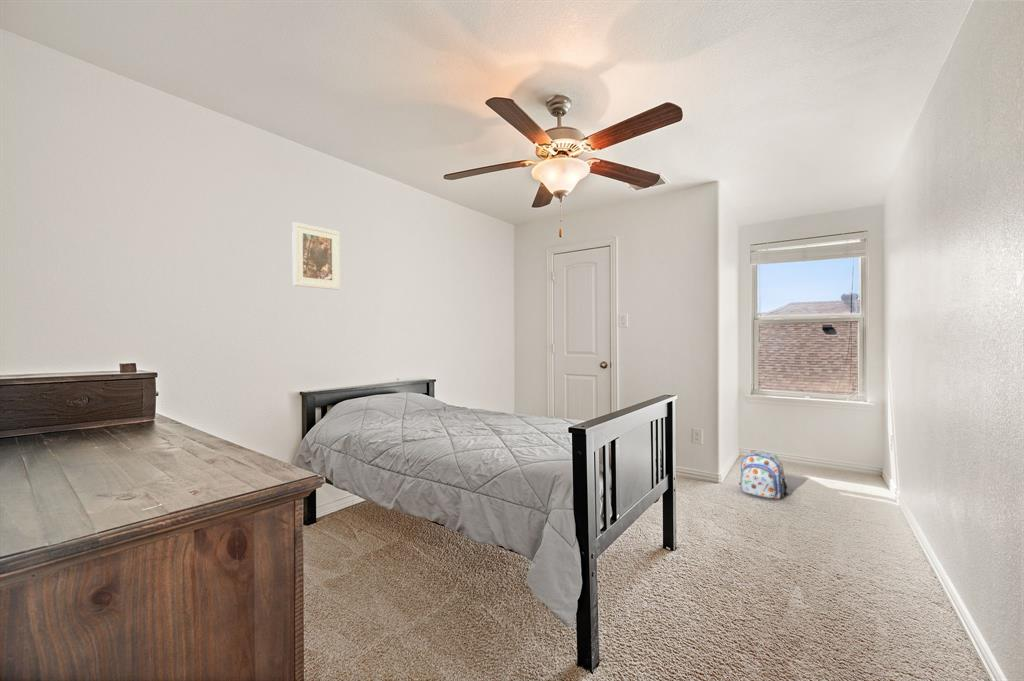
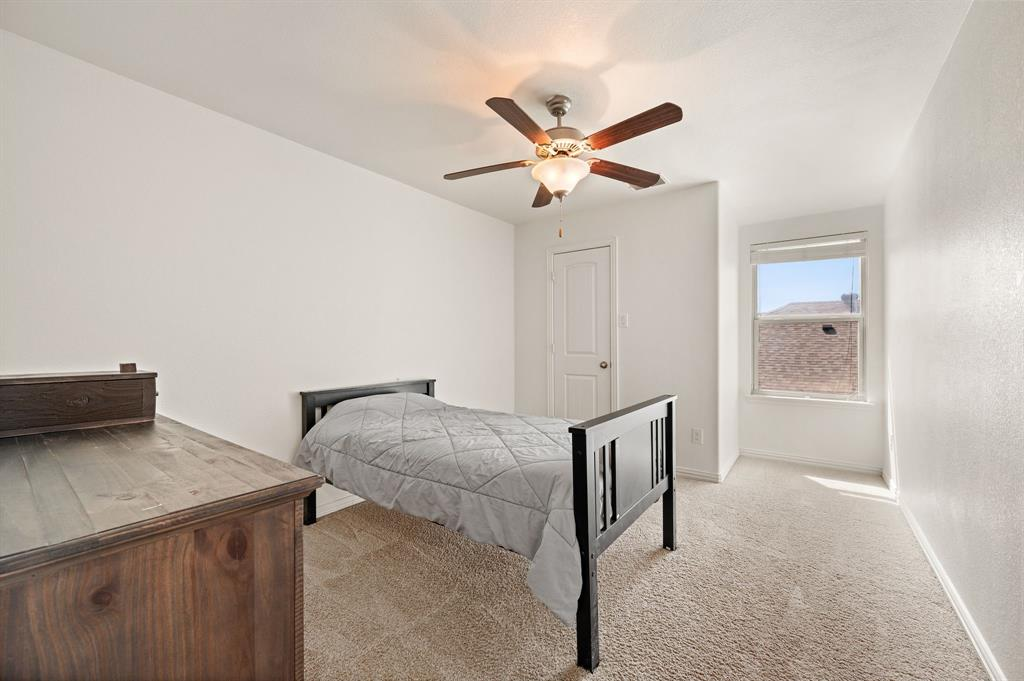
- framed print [291,221,341,291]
- backpack [738,450,789,500]
